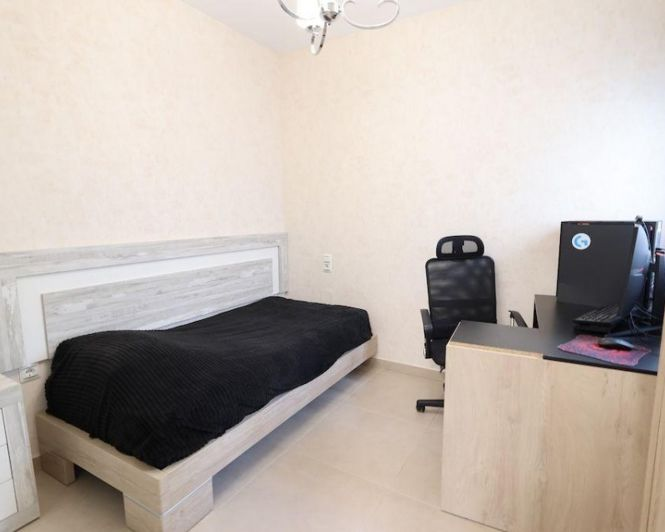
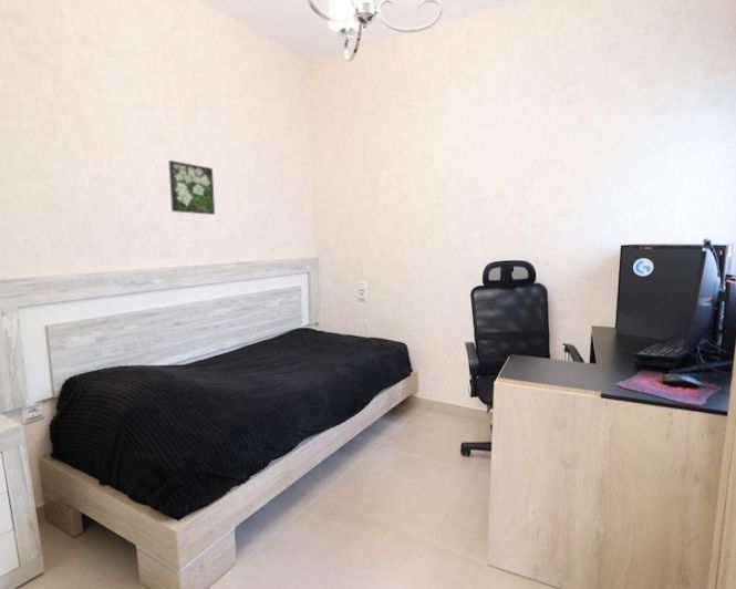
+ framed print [168,159,216,216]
